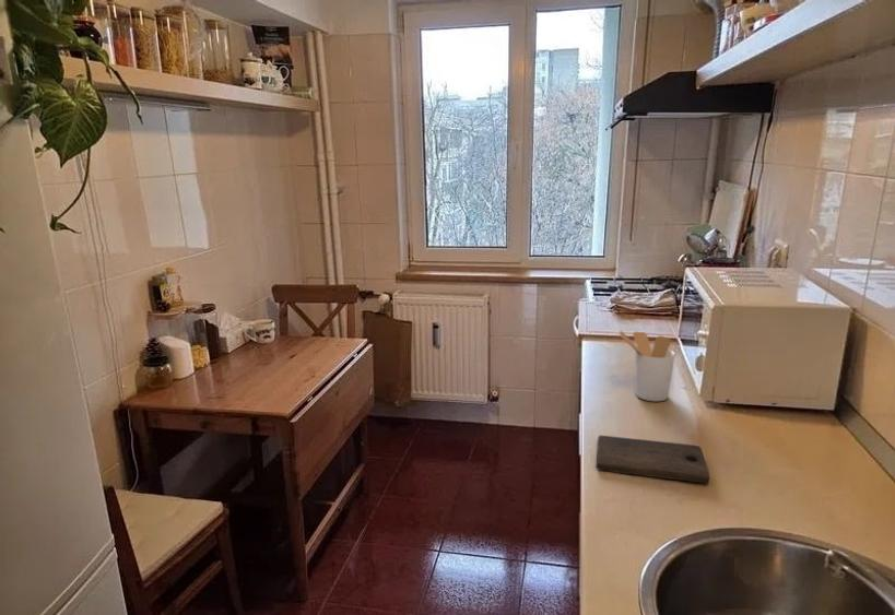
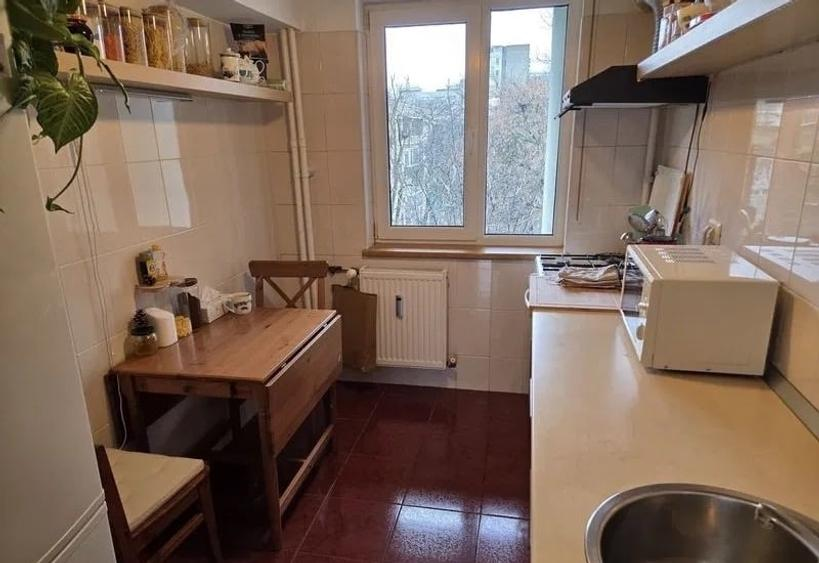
- utensil holder [619,330,675,402]
- cutting board [596,435,711,484]
